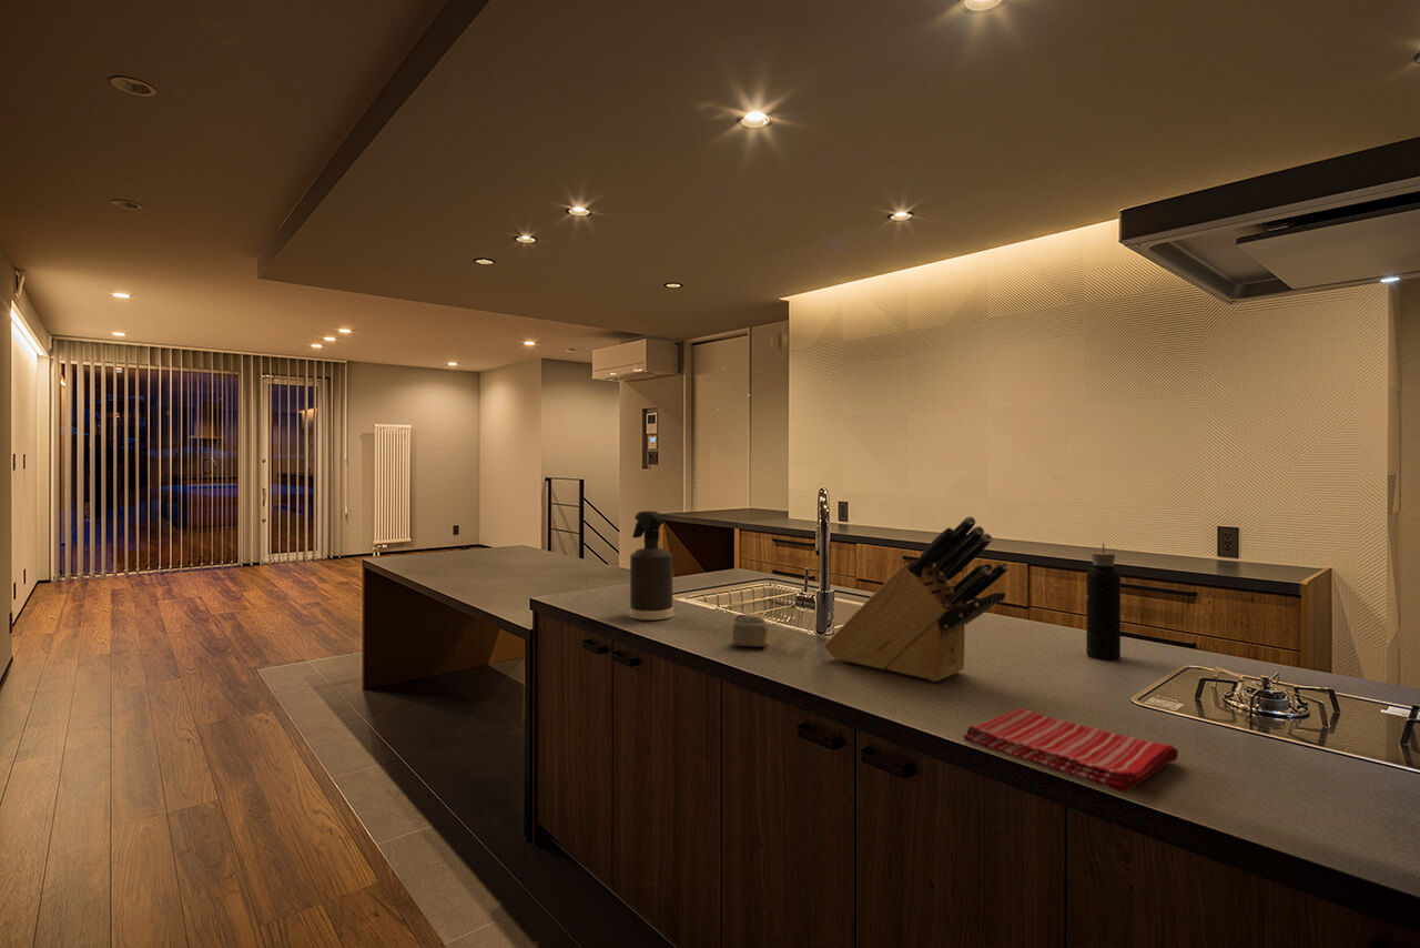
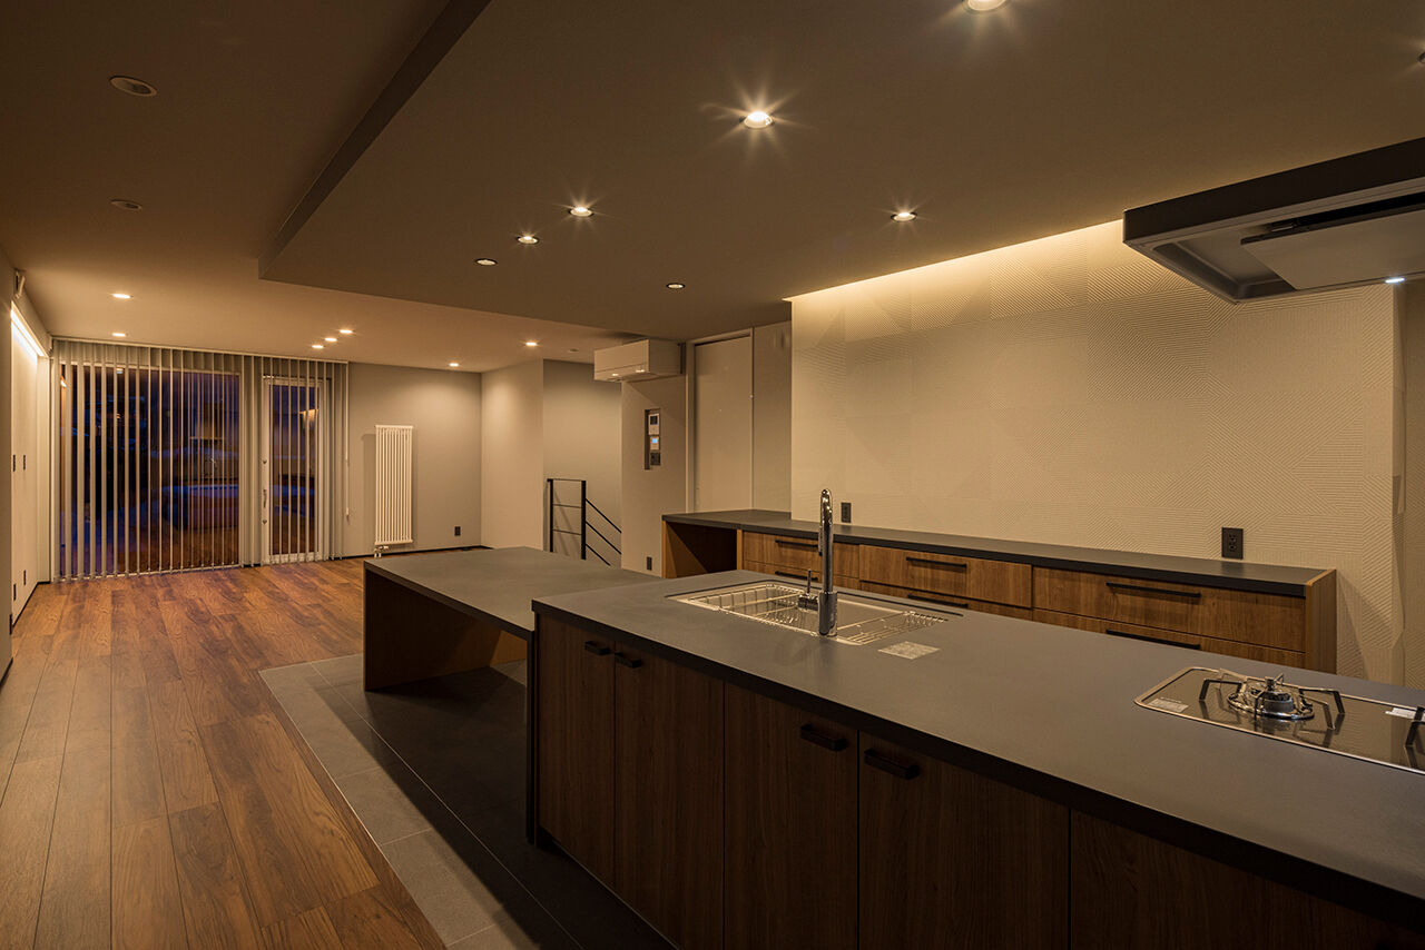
- spray bottle [628,510,674,621]
- dish towel [962,707,1179,794]
- water bottle [1085,542,1122,660]
- cake slice [732,613,769,648]
- knife block [823,515,1010,683]
